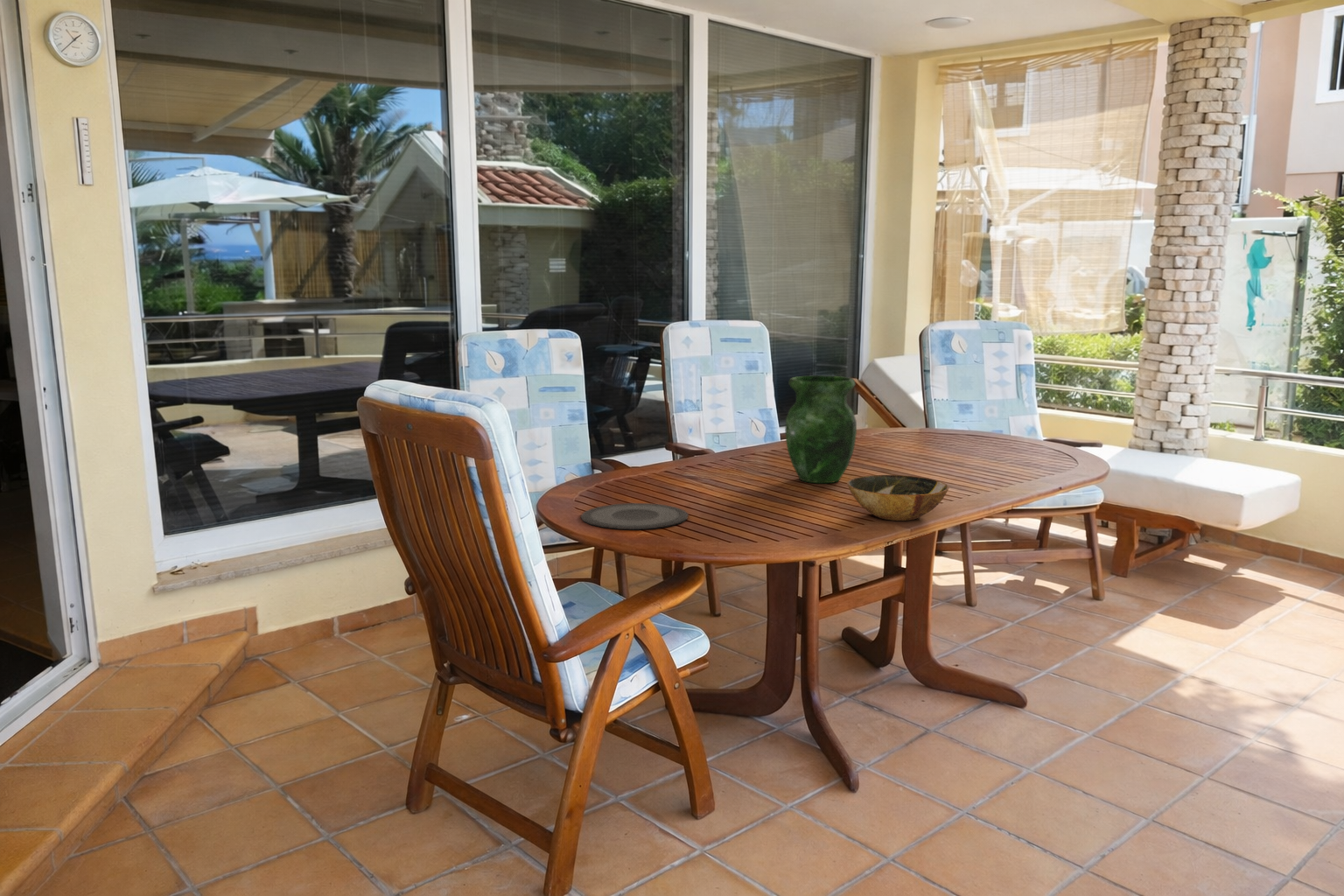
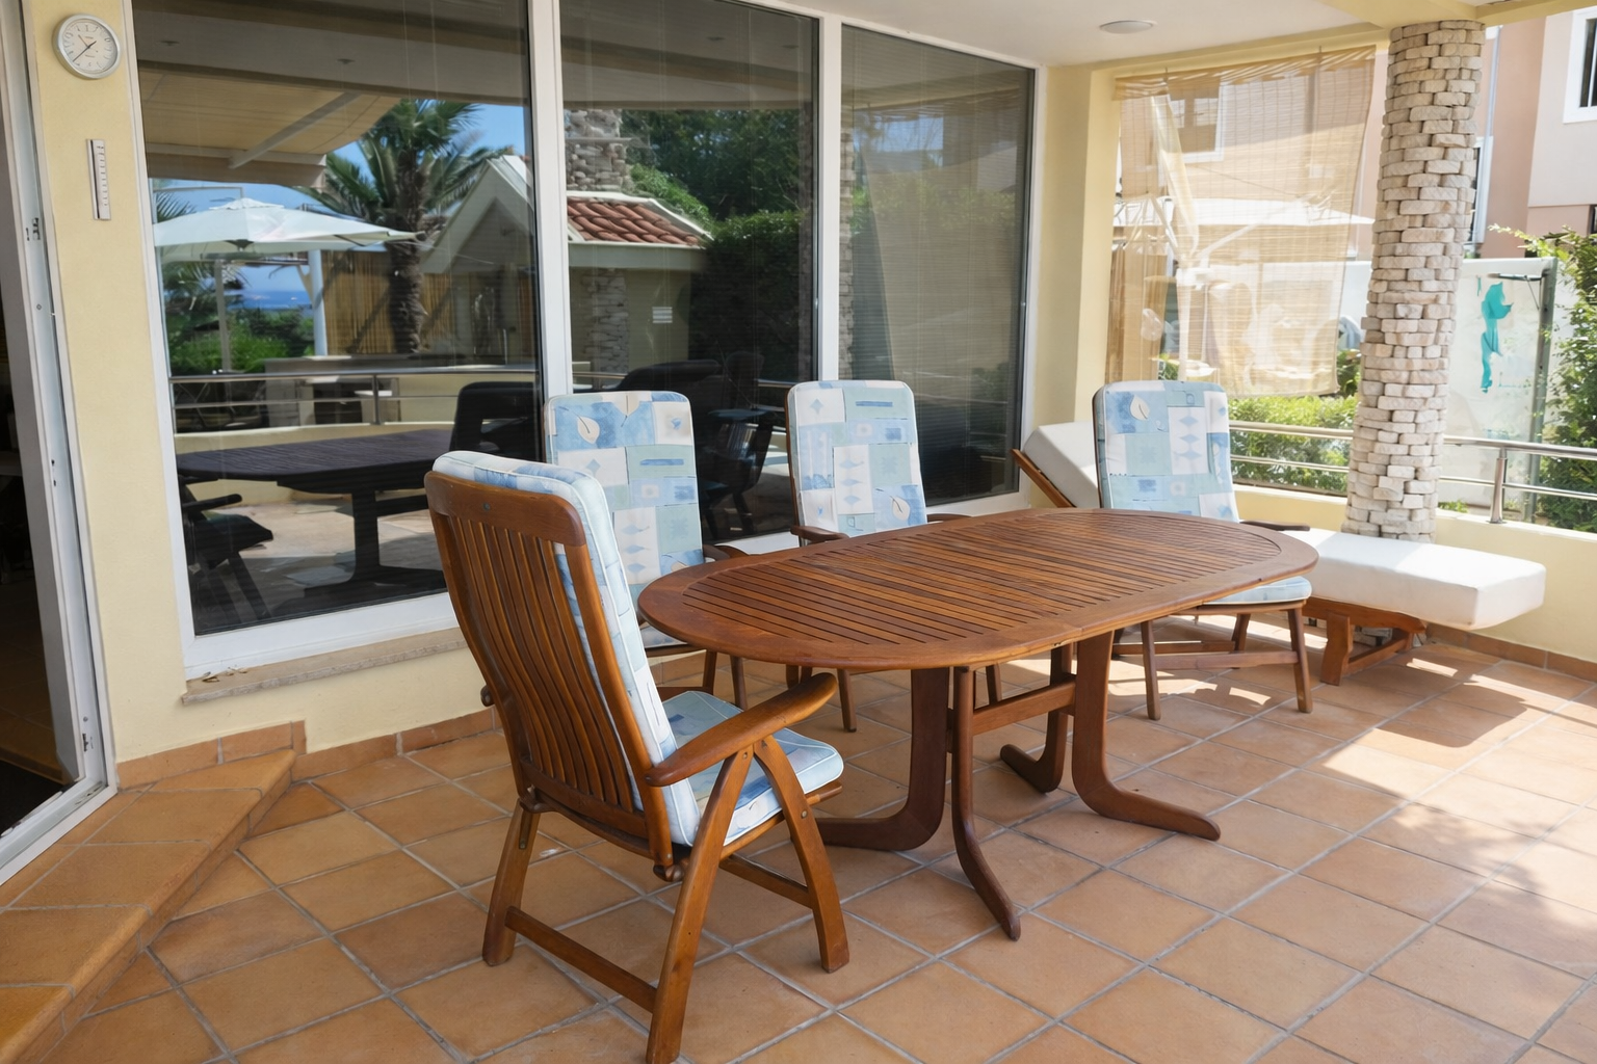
- bowl [846,474,950,521]
- plate [580,502,690,530]
- vase [784,374,858,484]
